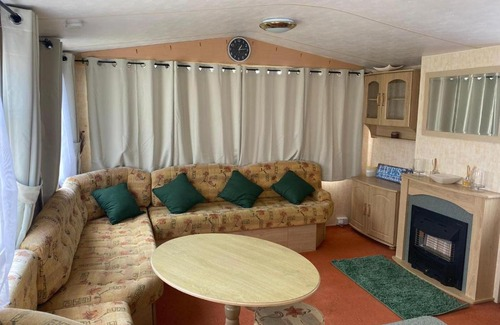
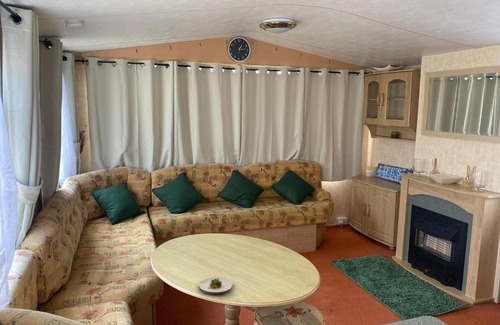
+ salad plate [198,276,234,295]
